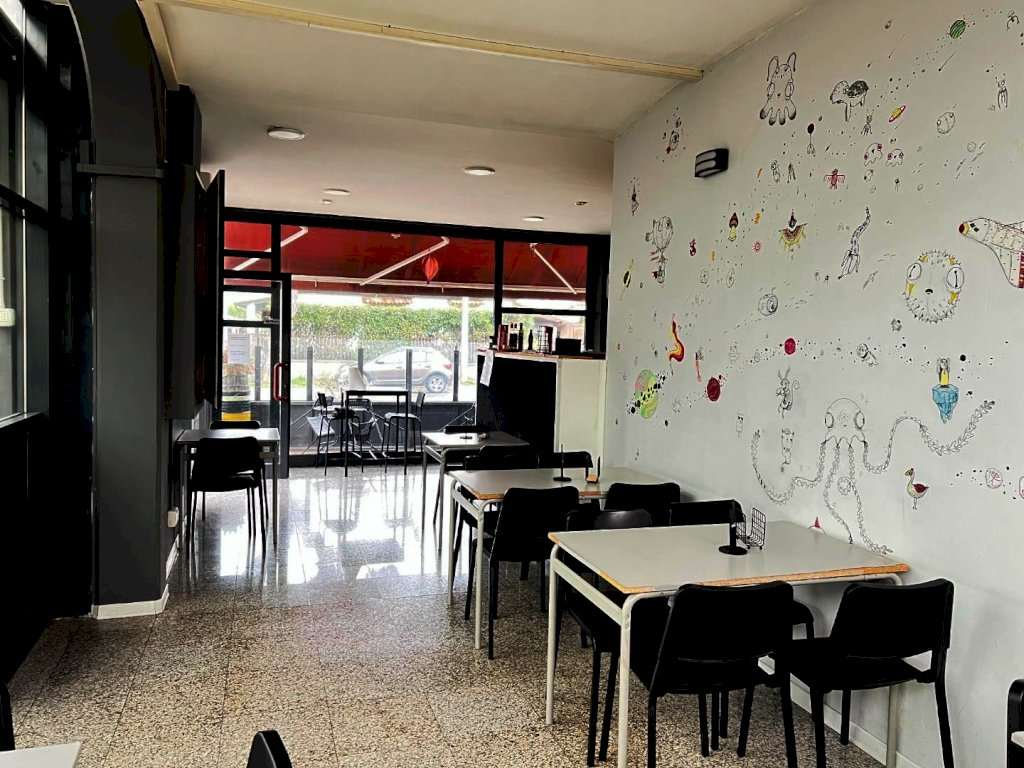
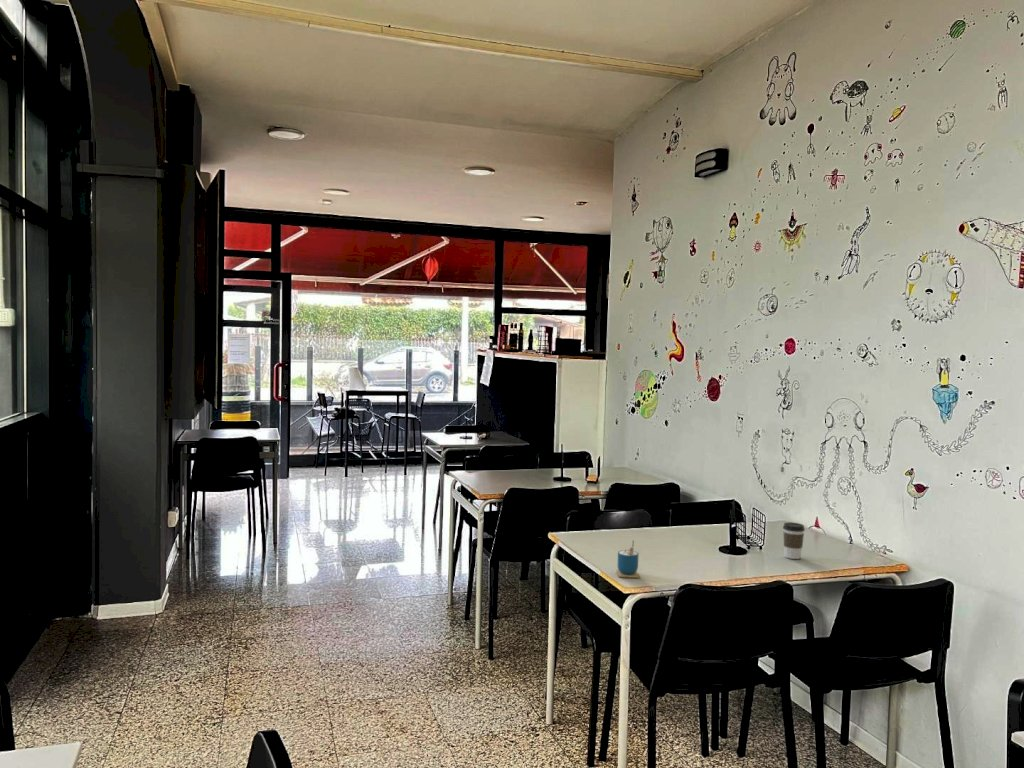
+ cup [615,539,640,579]
+ coffee cup [782,522,806,560]
